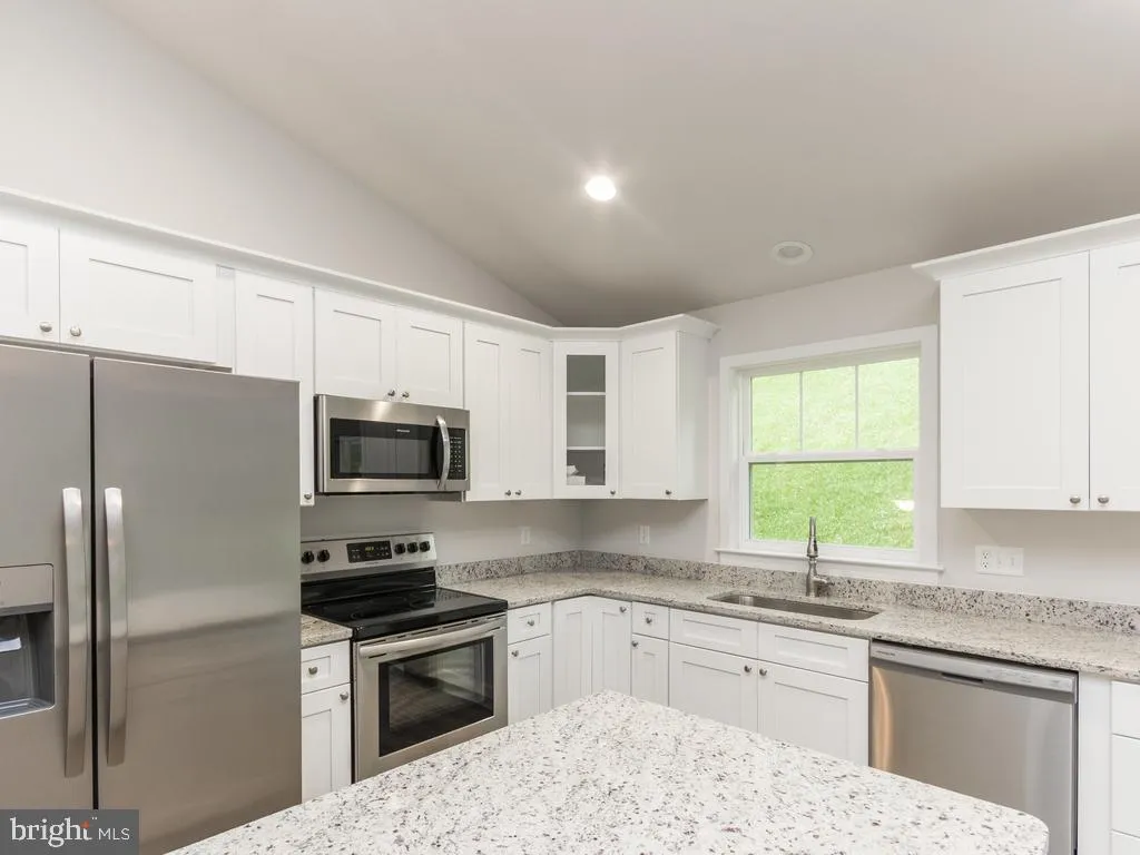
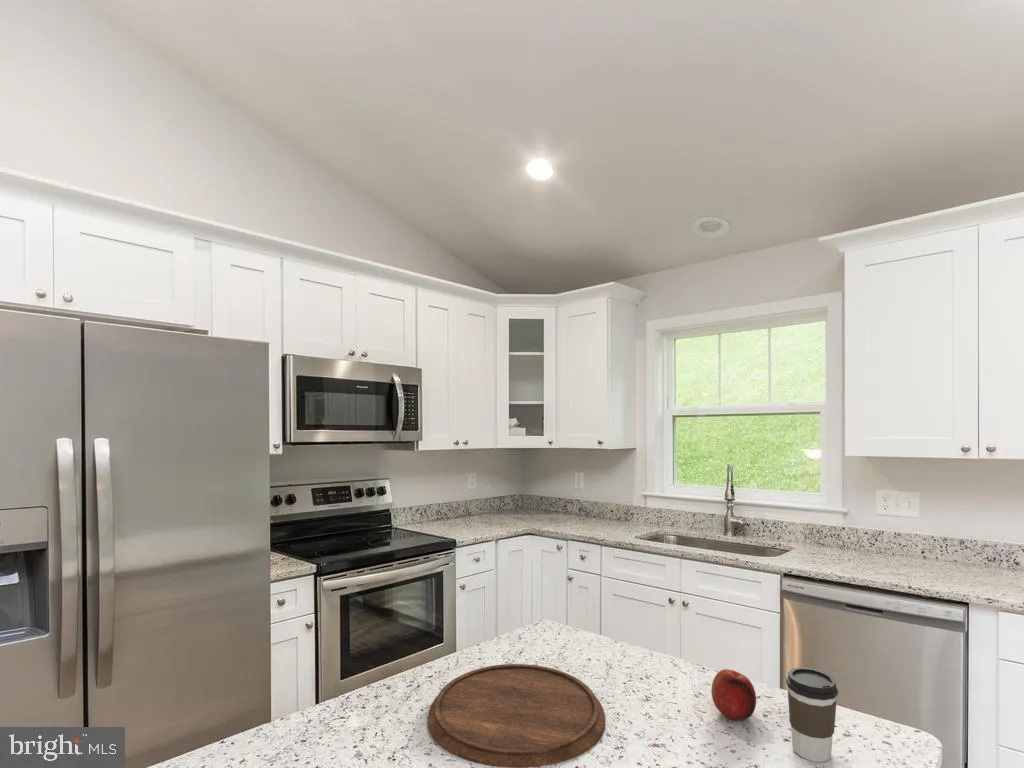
+ coffee cup [785,666,839,763]
+ fruit [711,668,757,721]
+ cutting board [427,663,606,768]
